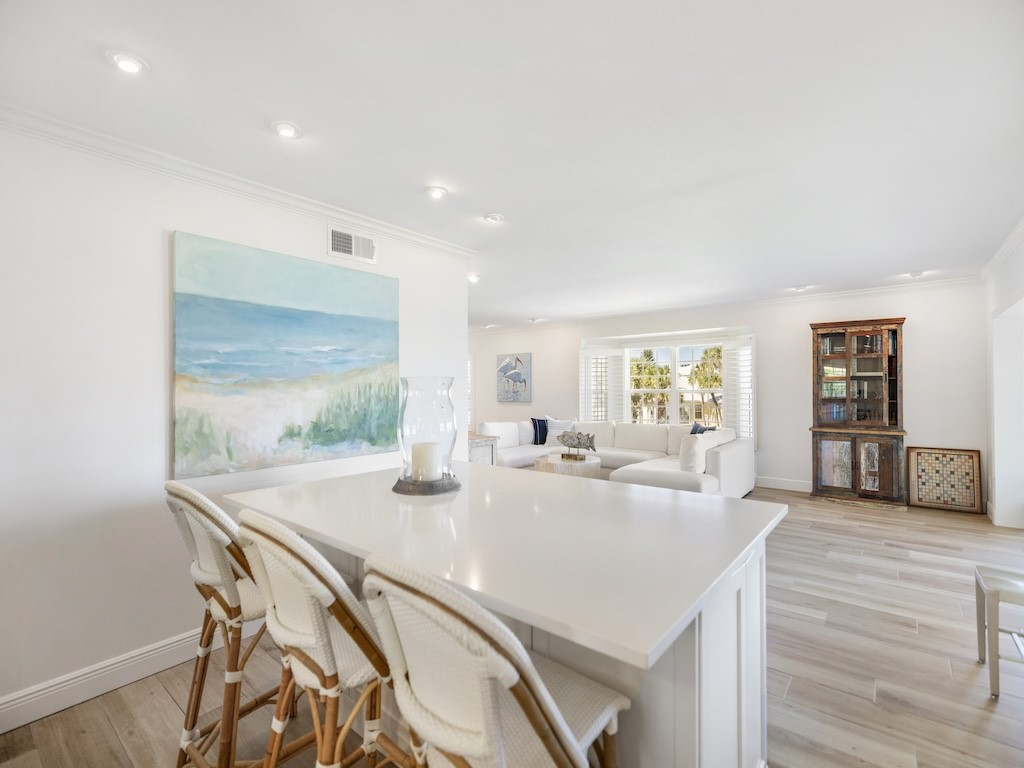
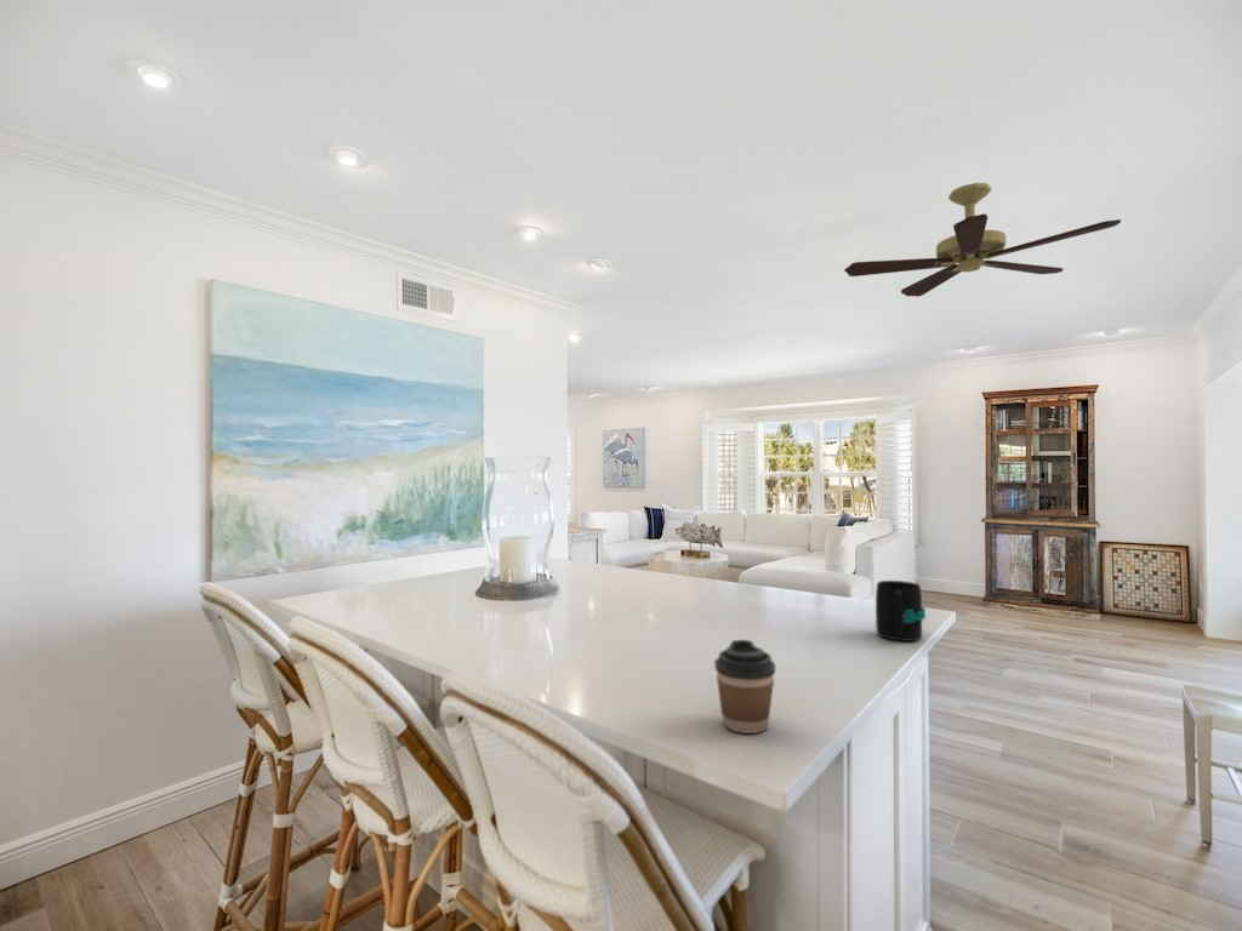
+ coffee cup [713,639,776,735]
+ mug [874,579,927,642]
+ ceiling fan [843,182,1122,298]
